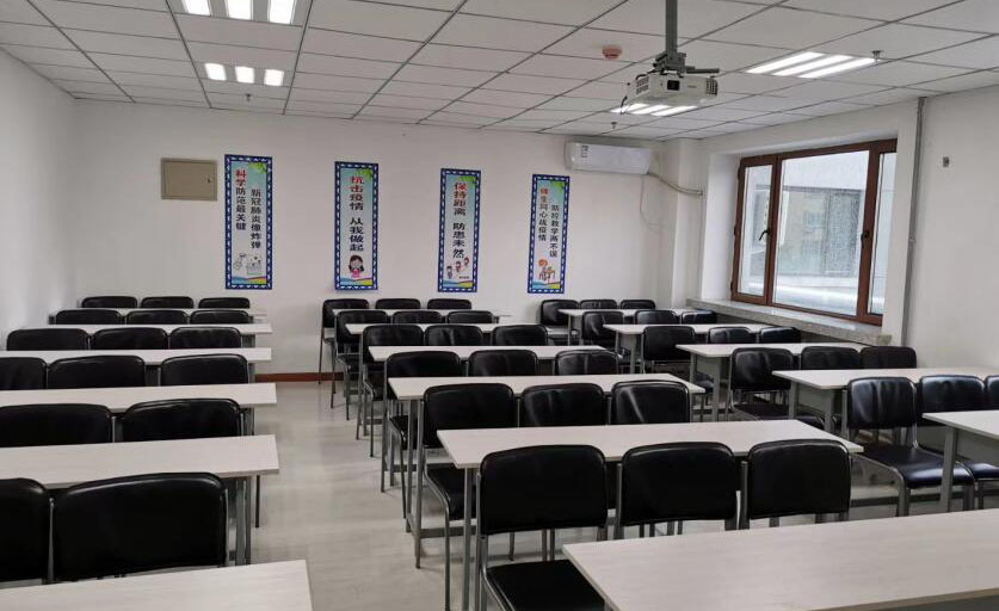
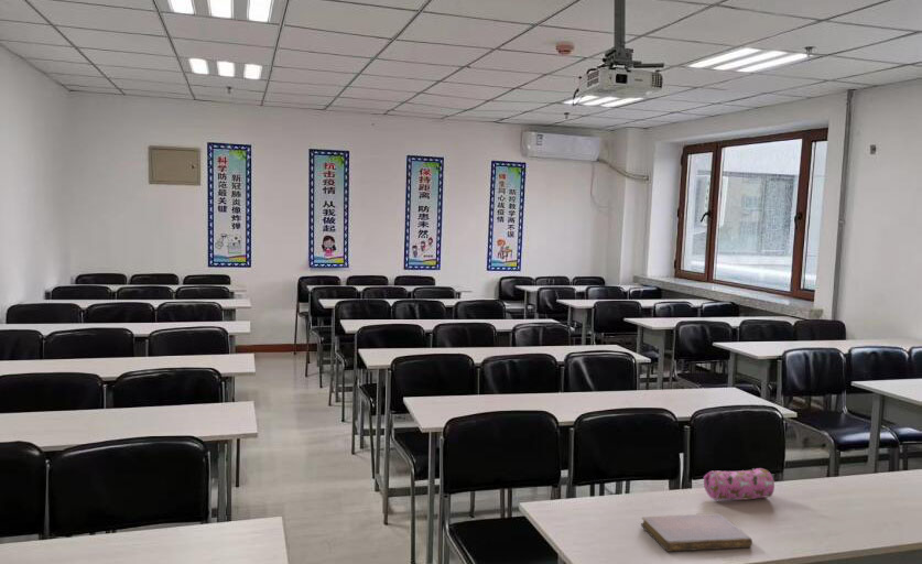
+ notebook [640,512,753,553]
+ pencil case [703,467,775,501]
